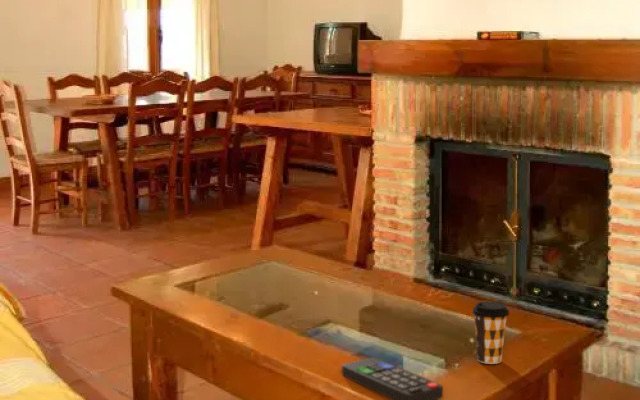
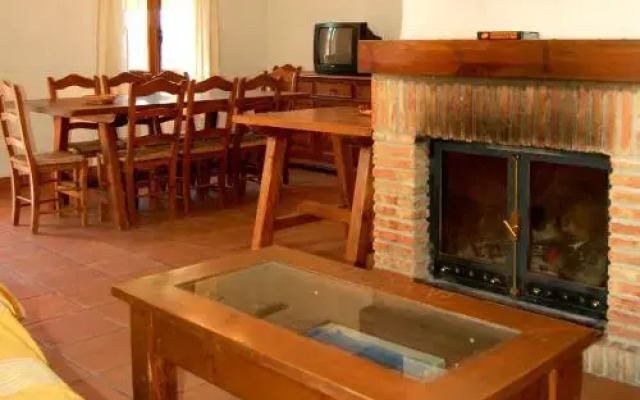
- remote control [341,357,444,400]
- coffee cup [471,301,510,365]
